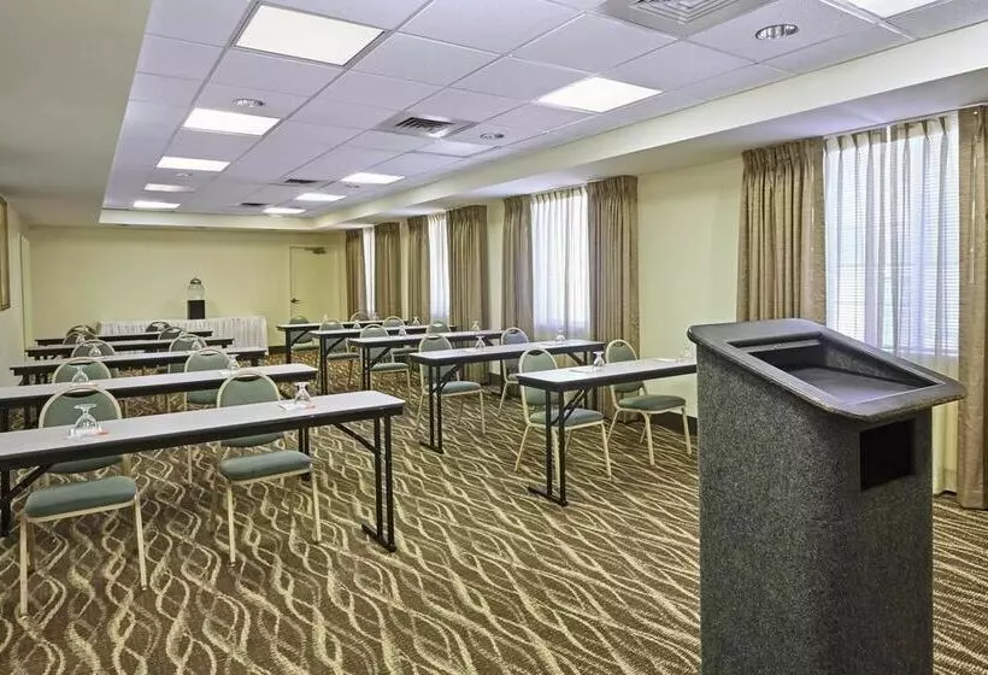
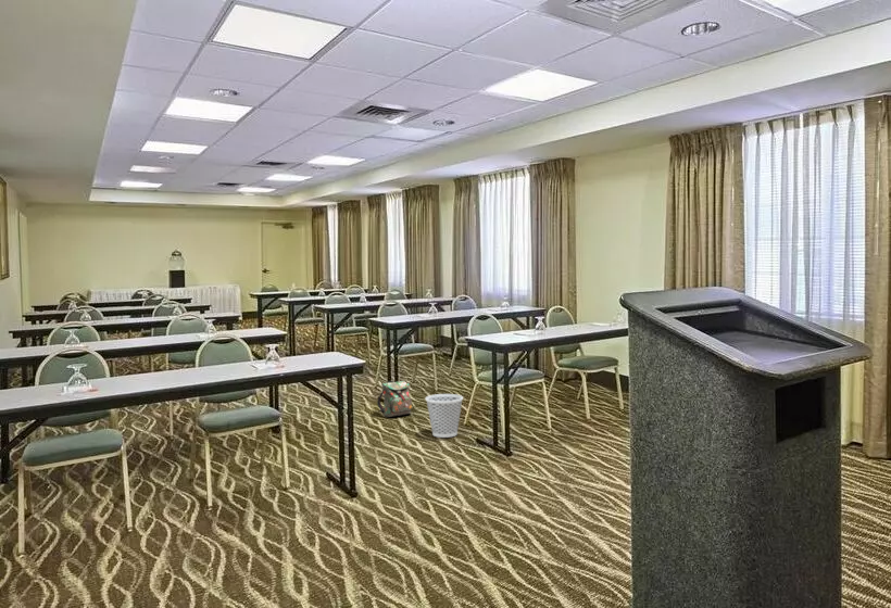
+ wastebasket [425,393,464,439]
+ backpack [376,380,413,418]
